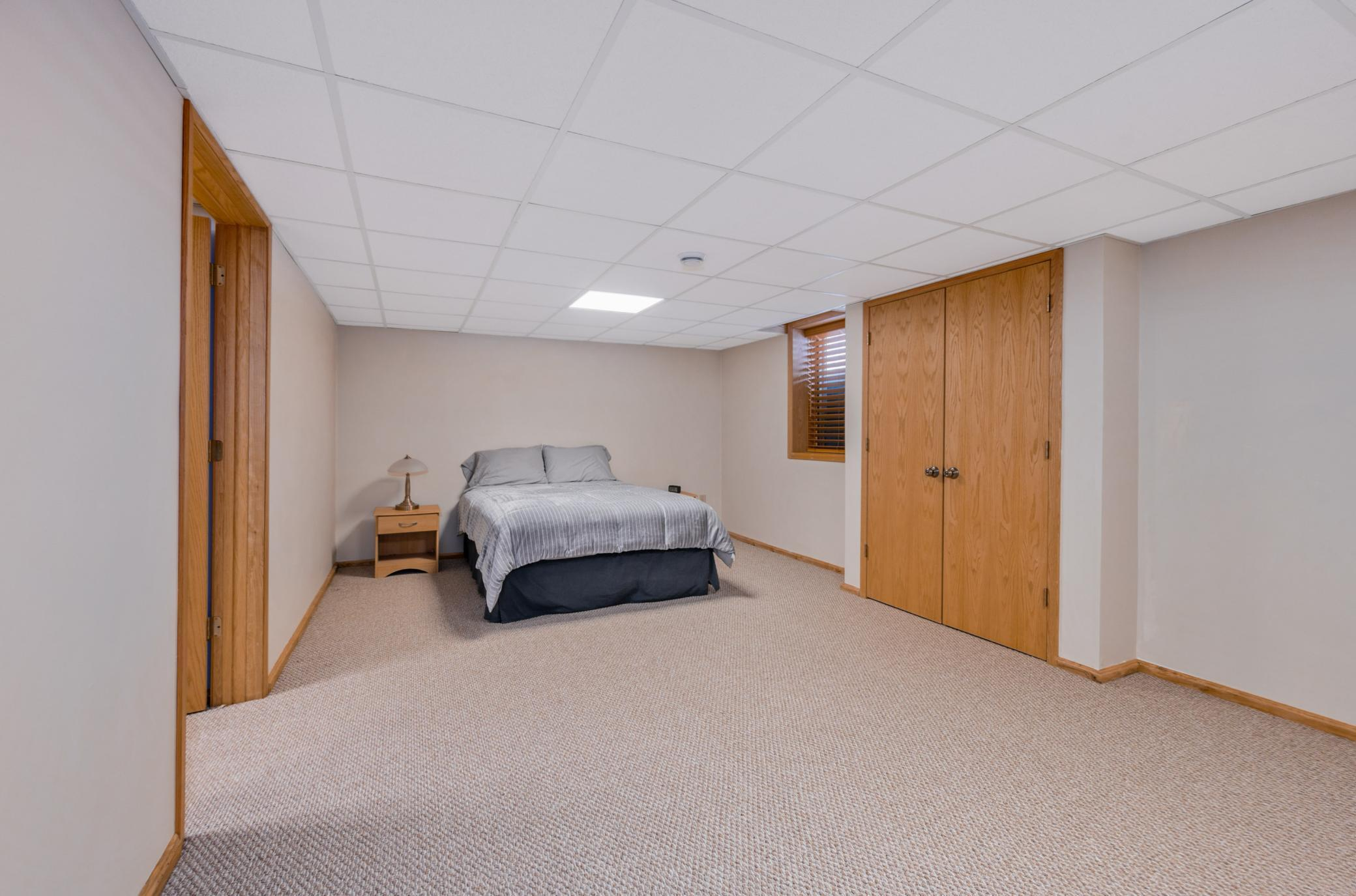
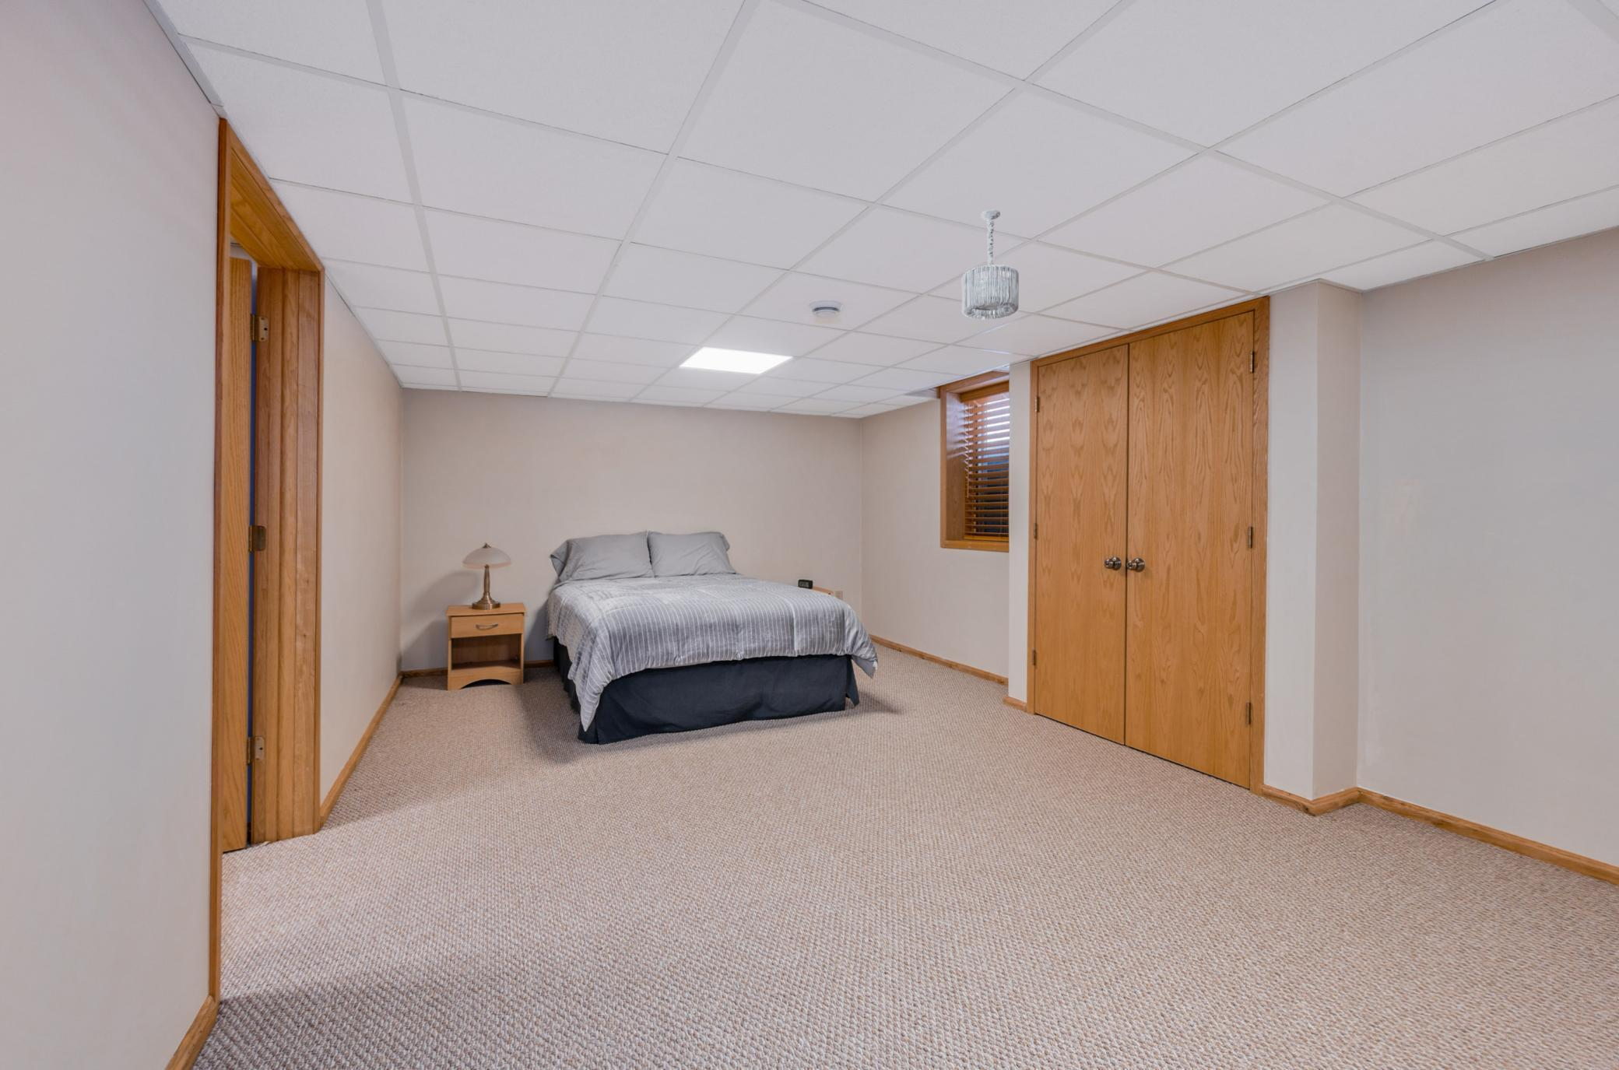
+ pendant light [961,209,1020,320]
